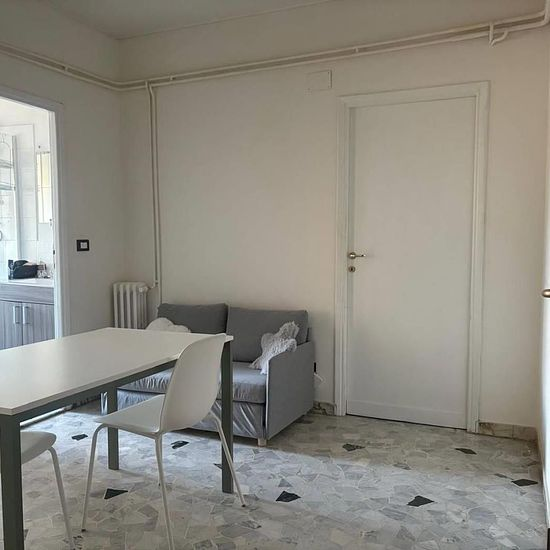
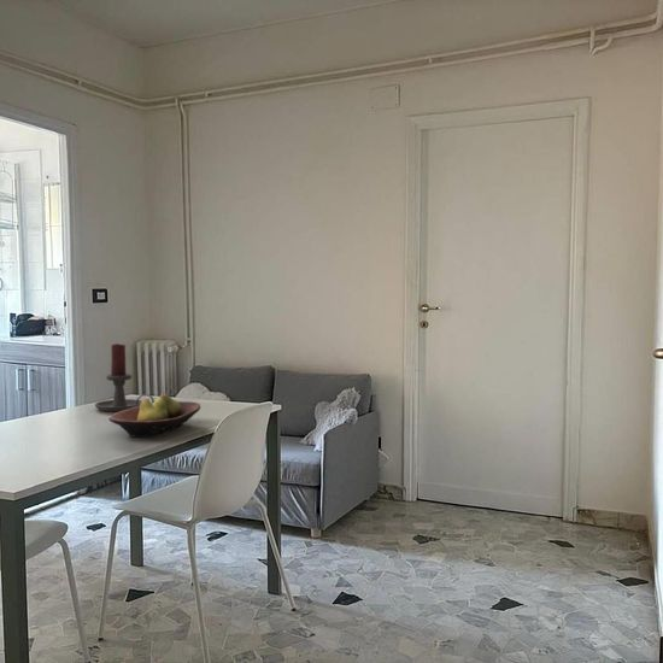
+ candle holder [94,342,156,412]
+ fruit bowl [107,393,203,439]
